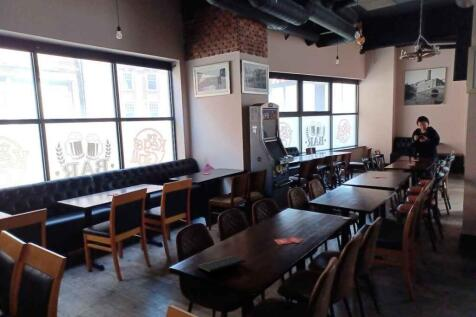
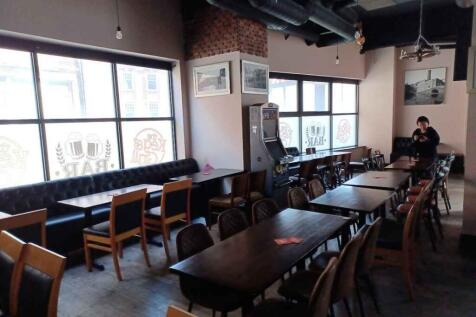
- notepad [197,255,247,273]
